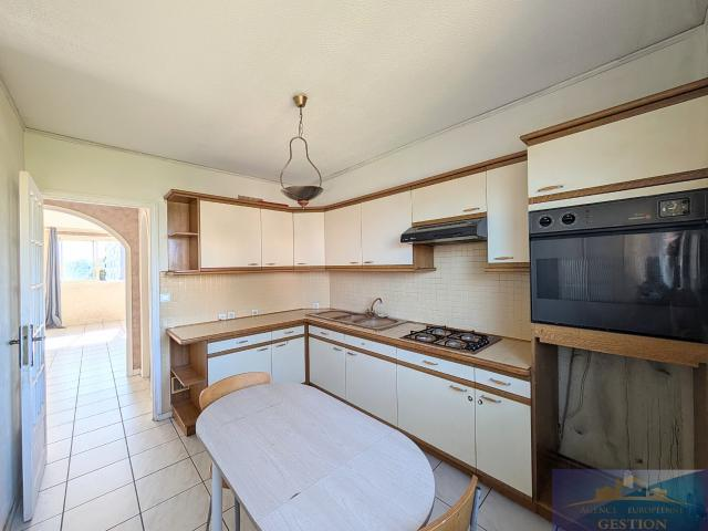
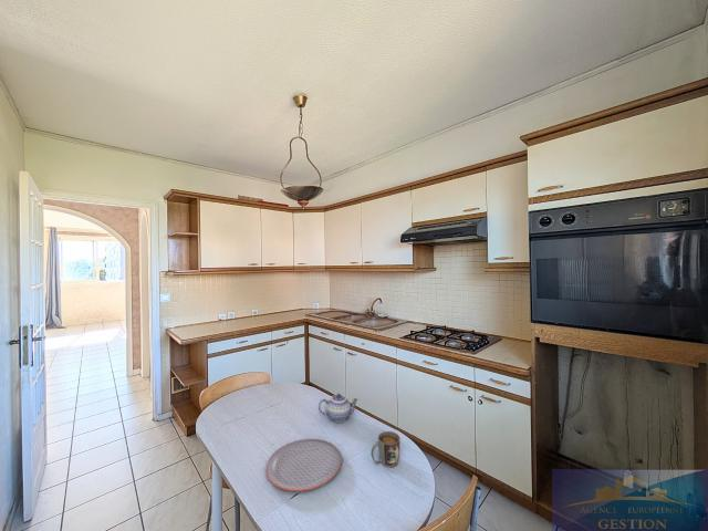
+ teapot [317,393,360,424]
+ mug [371,430,402,468]
+ plate [264,438,343,492]
